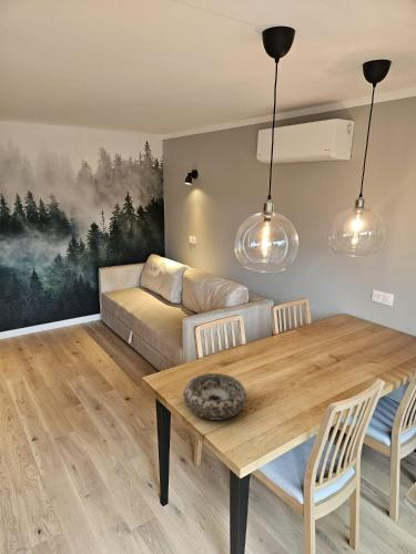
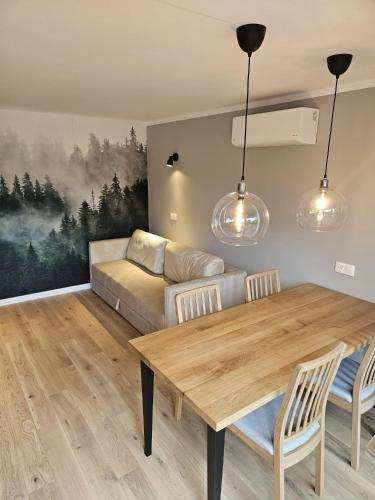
- decorative bowl [182,372,247,421]
